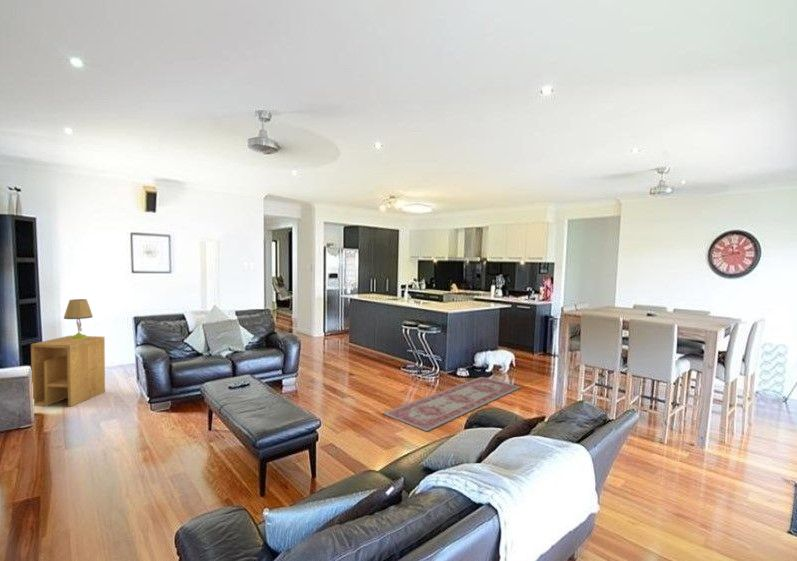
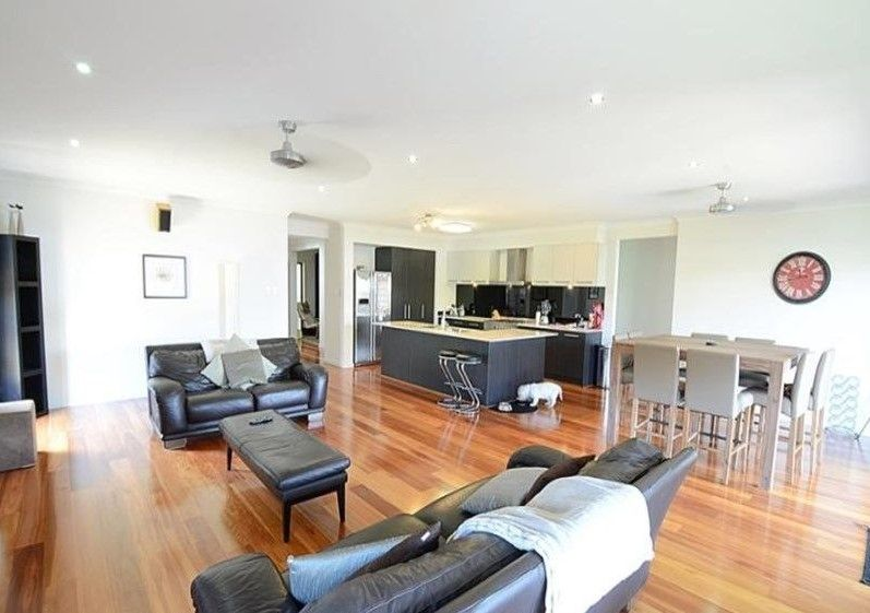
- table lamp [63,298,94,339]
- rug [382,376,522,432]
- side table [30,335,106,408]
